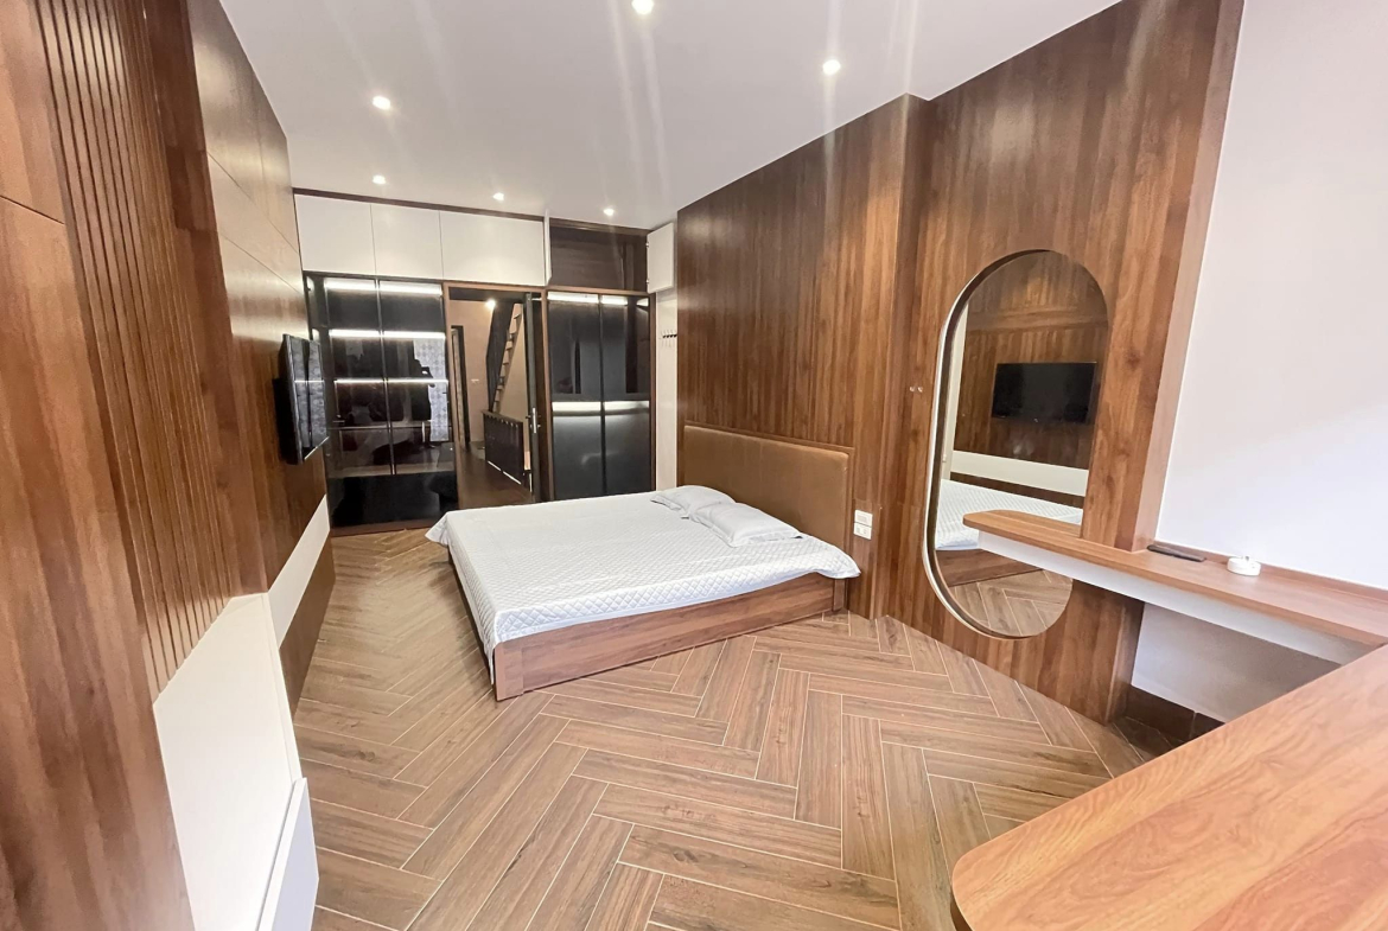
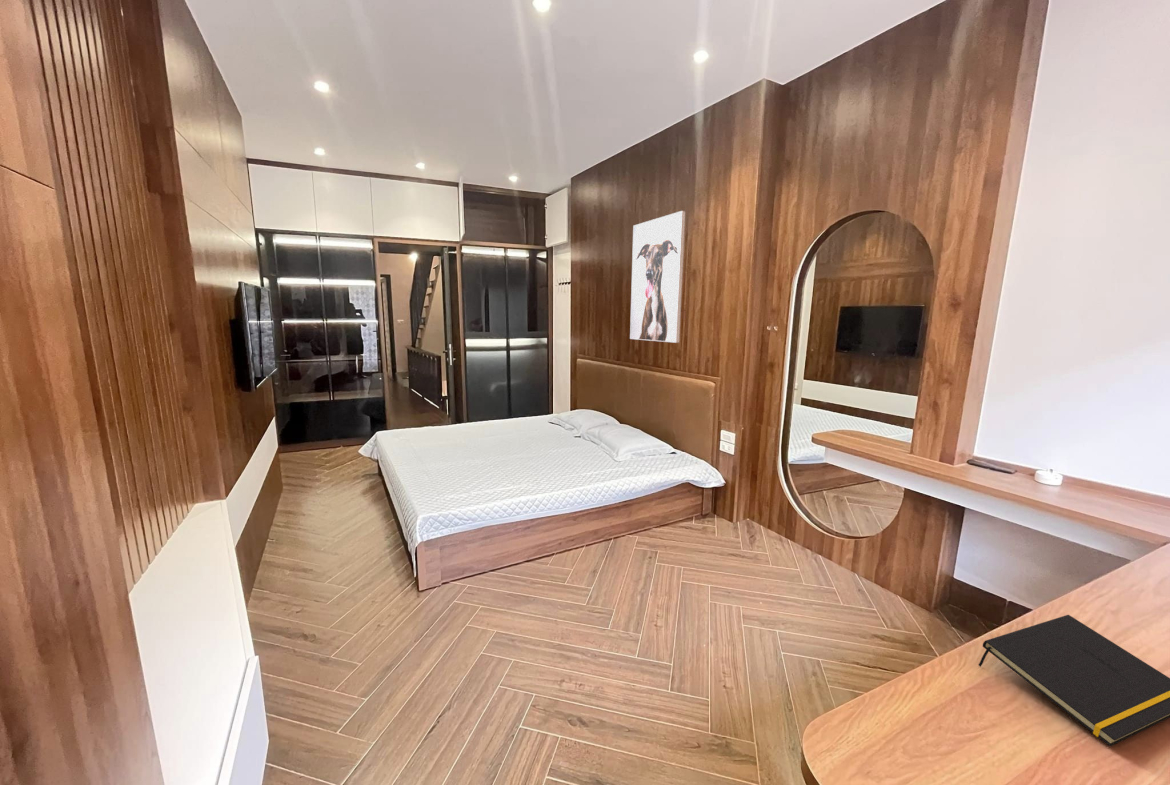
+ notepad [978,614,1170,747]
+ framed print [629,210,686,344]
